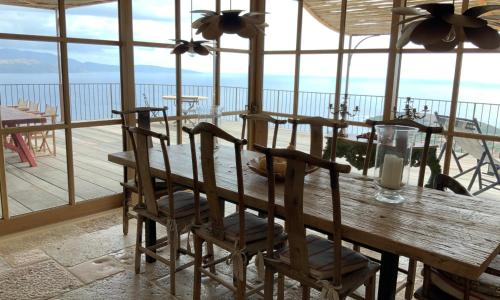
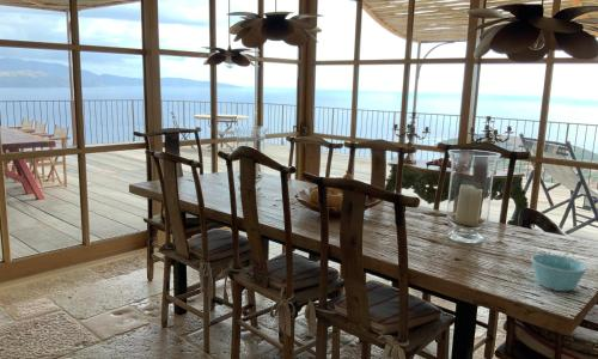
+ bowl [530,252,588,292]
